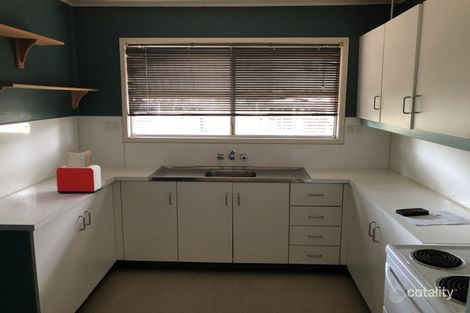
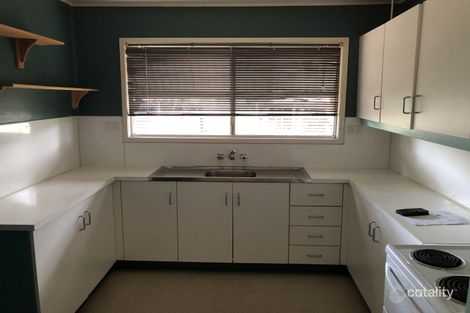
- toaster [55,149,102,194]
